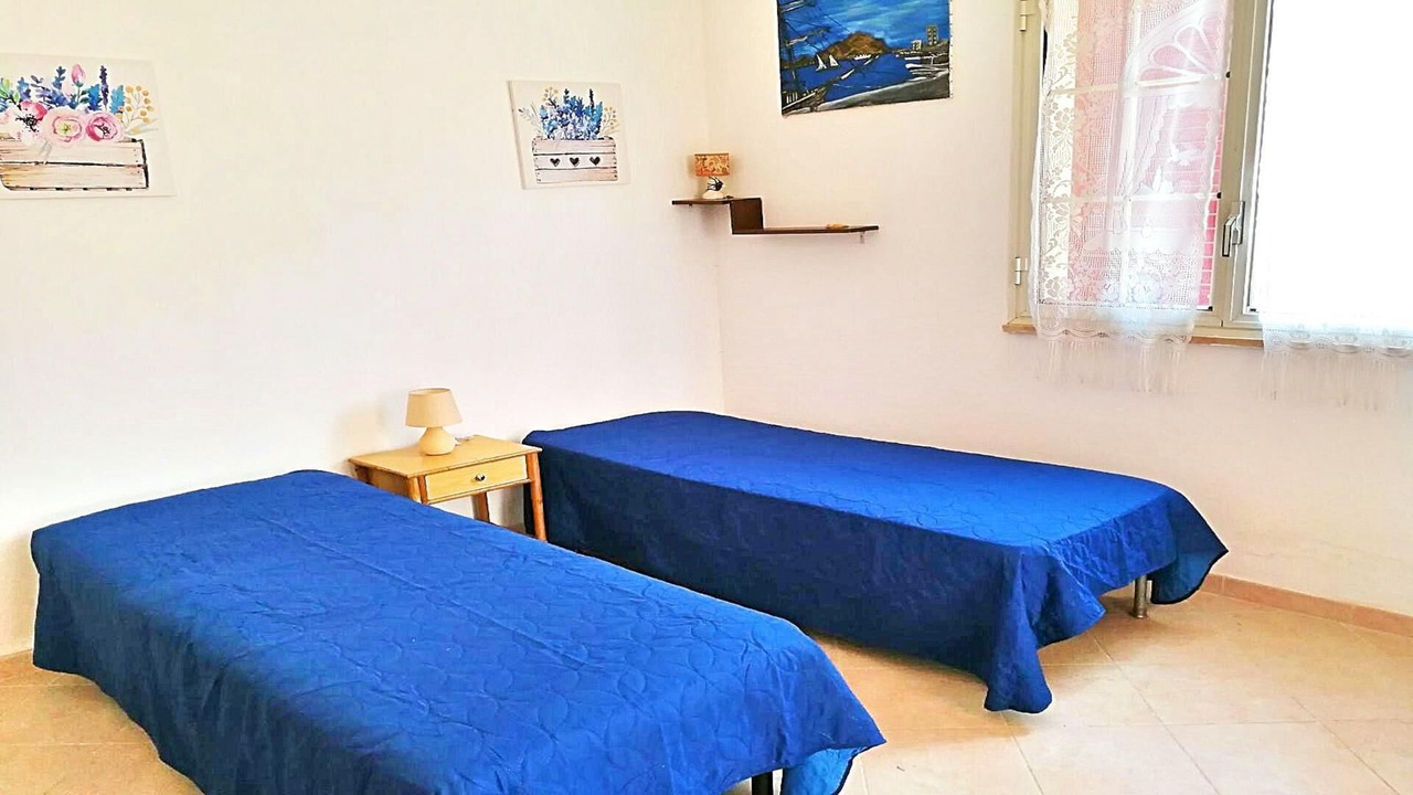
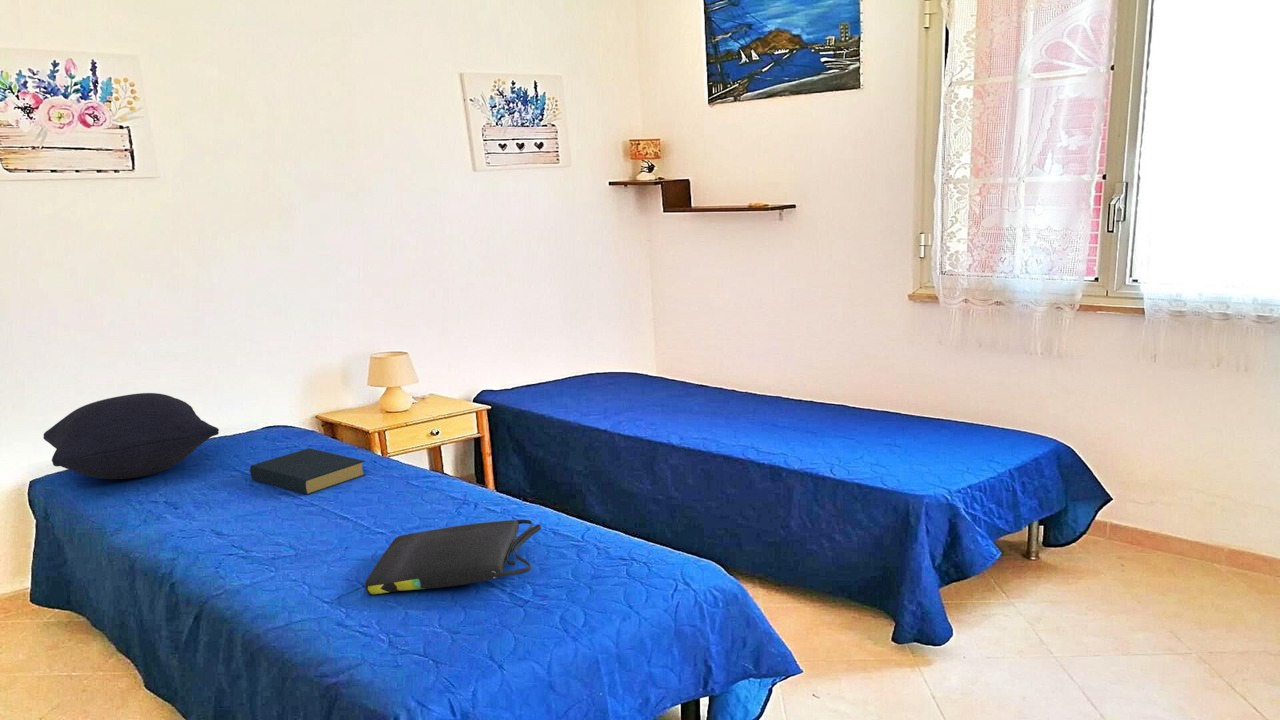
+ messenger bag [364,519,542,595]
+ hardback book [249,447,367,496]
+ pillow [42,392,220,480]
